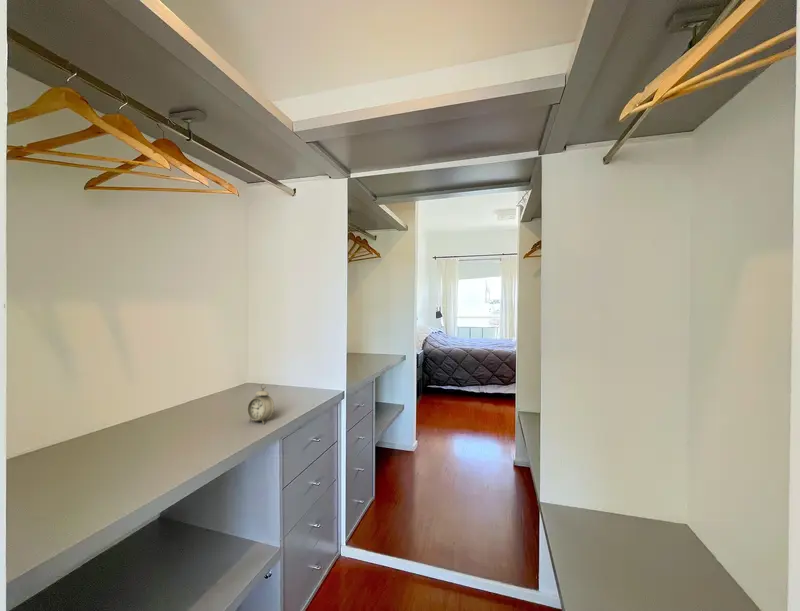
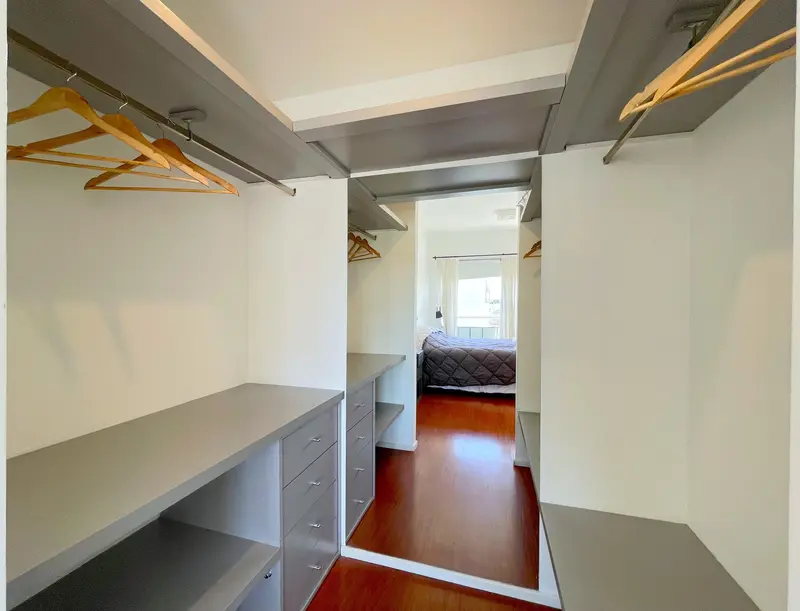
- alarm clock [246,383,275,425]
